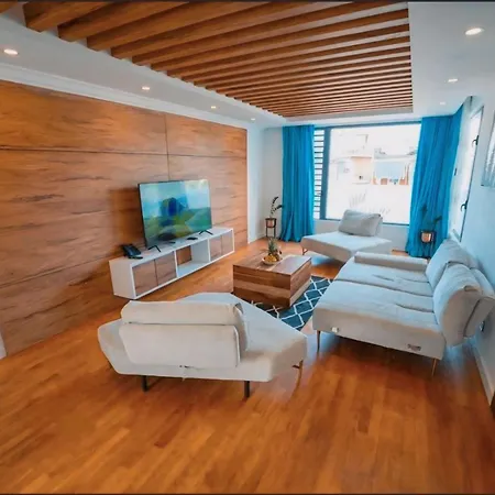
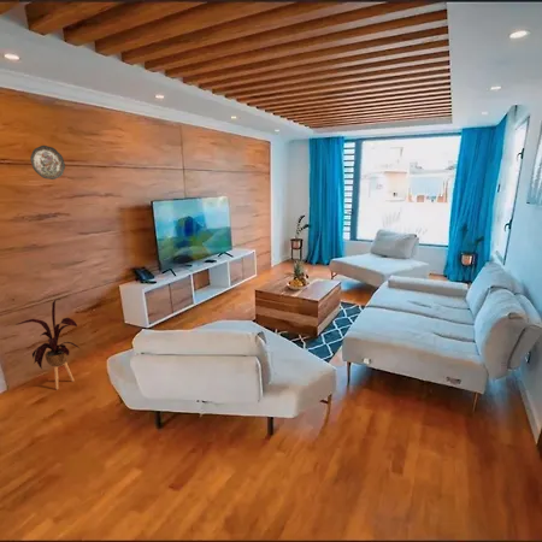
+ decorative plate [29,145,66,181]
+ house plant [14,297,81,390]
